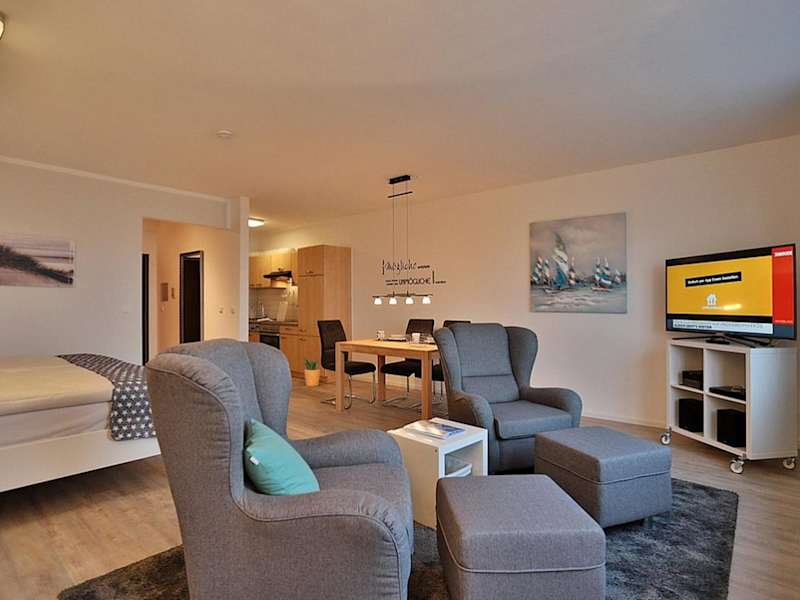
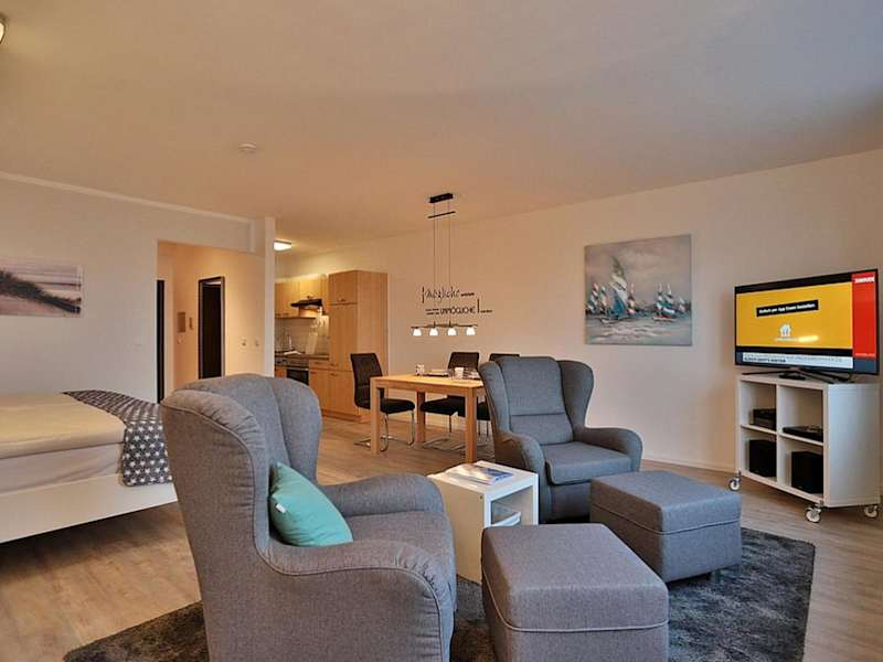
- potted plant [302,357,321,387]
